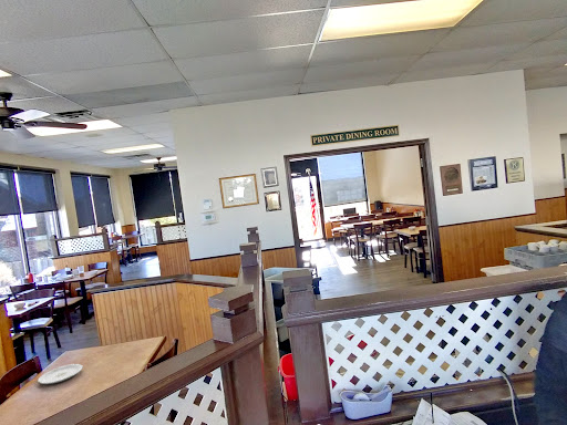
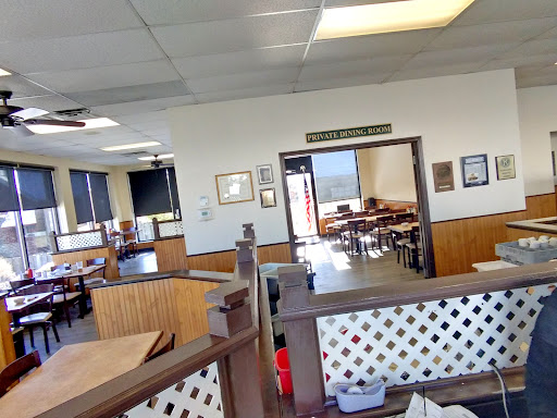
- plate [37,363,84,385]
